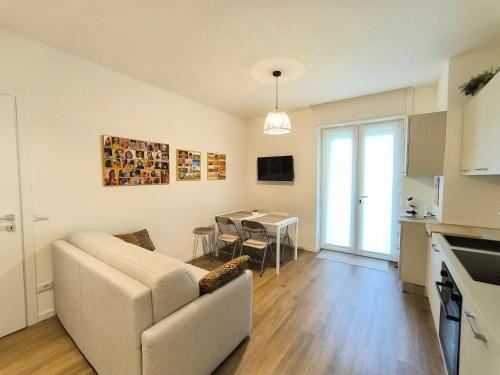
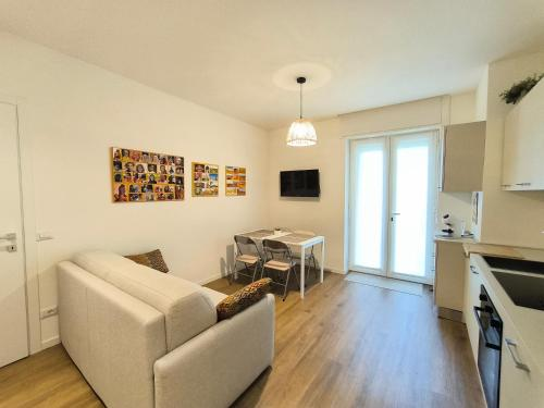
- side table [191,226,218,267]
